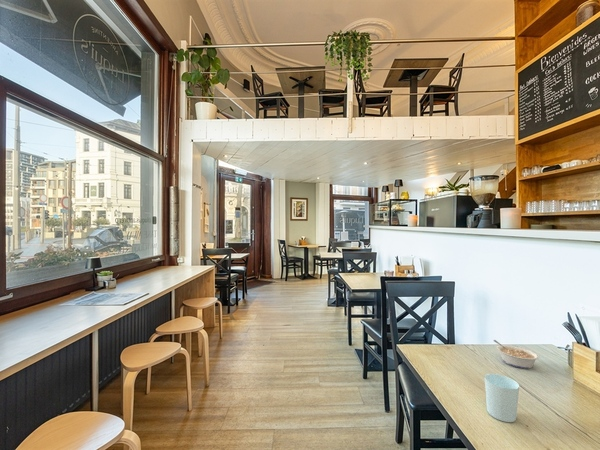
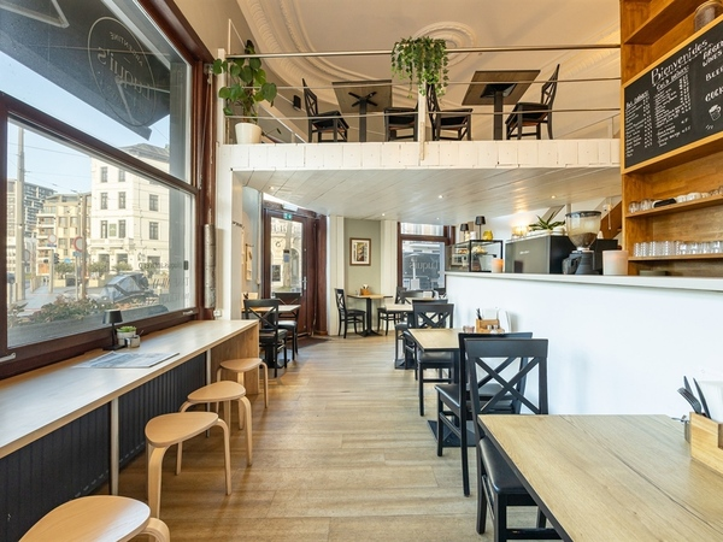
- legume [493,339,540,370]
- cup [484,373,520,423]
